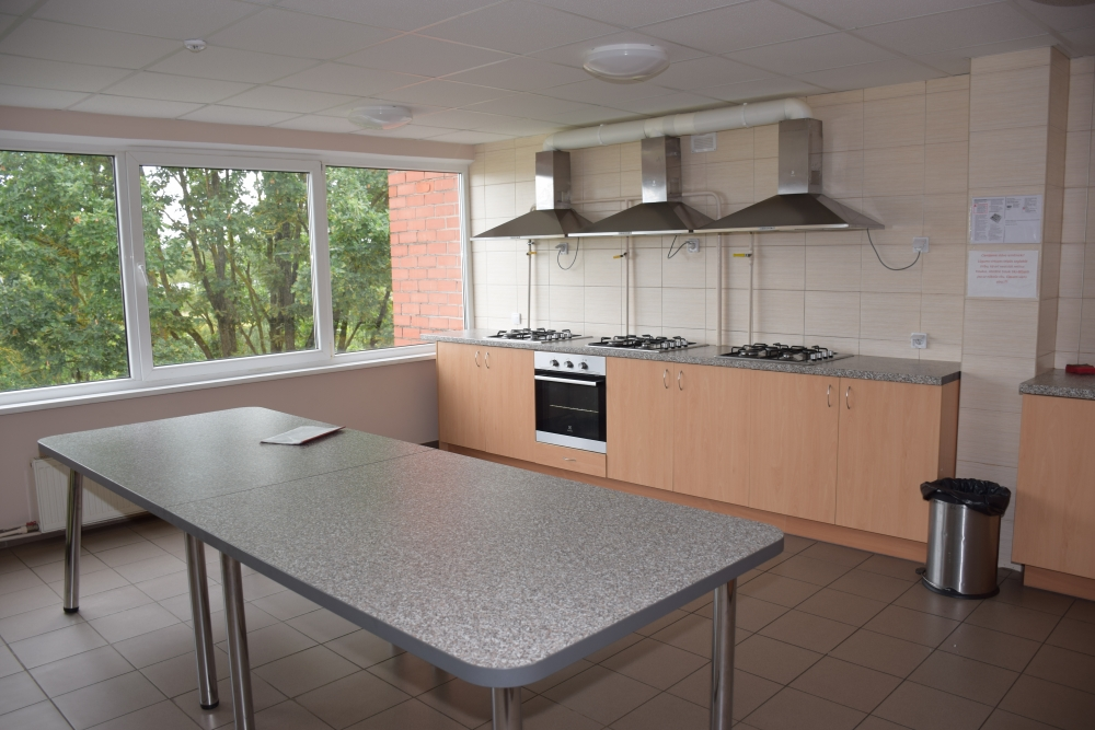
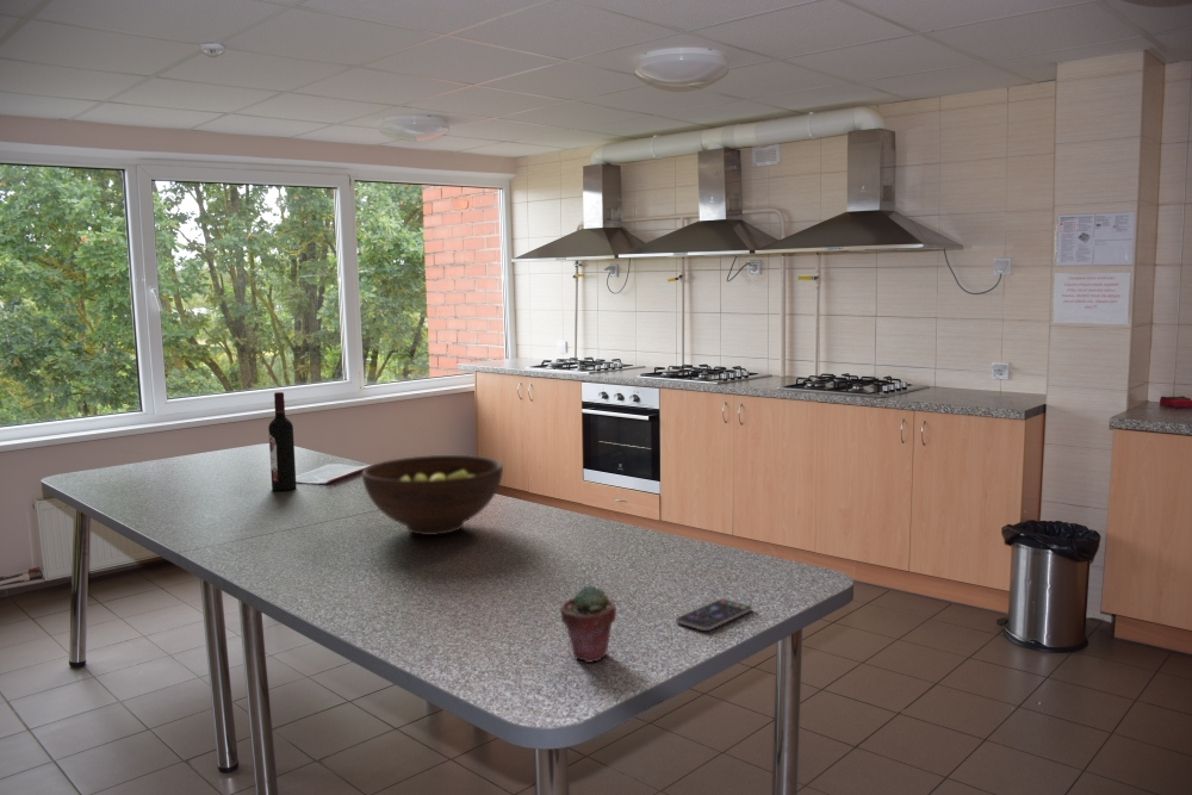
+ potted succulent [559,584,617,664]
+ smartphone [675,598,753,632]
+ wine bottle [267,391,298,491]
+ fruit bowl [361,454,504,536]
